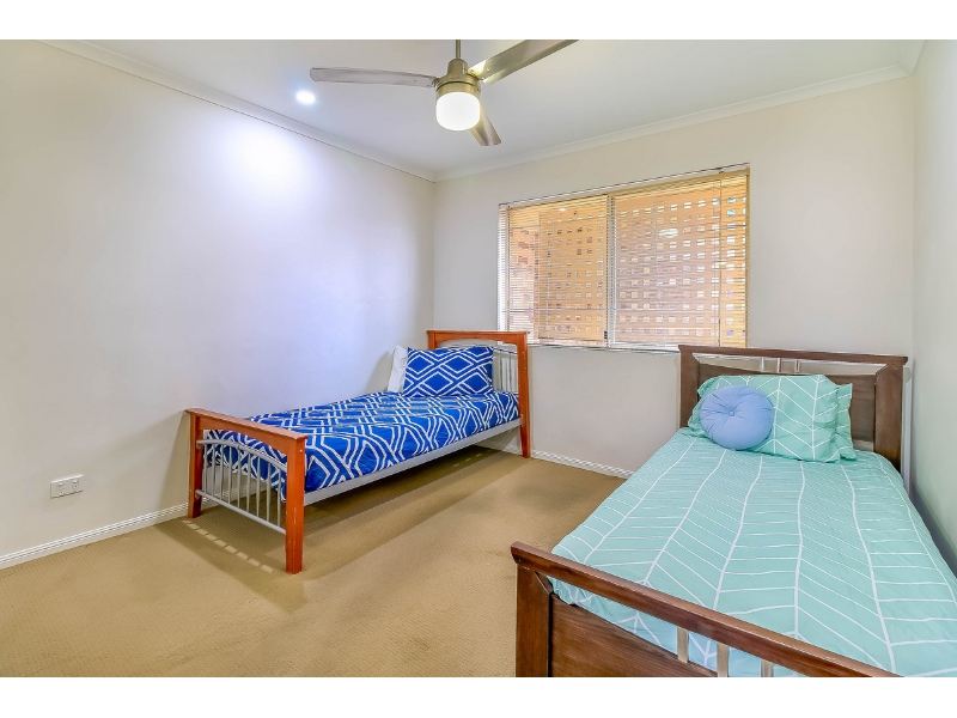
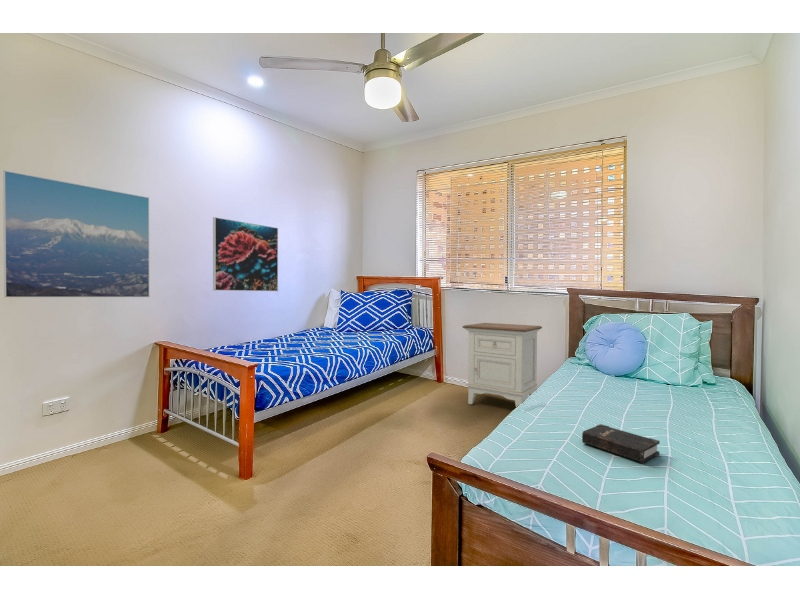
+ hardback book [581,423,661,464]
+ nightstand [462,322,543,408]
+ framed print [2,169,151,298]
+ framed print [212,216,279,292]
